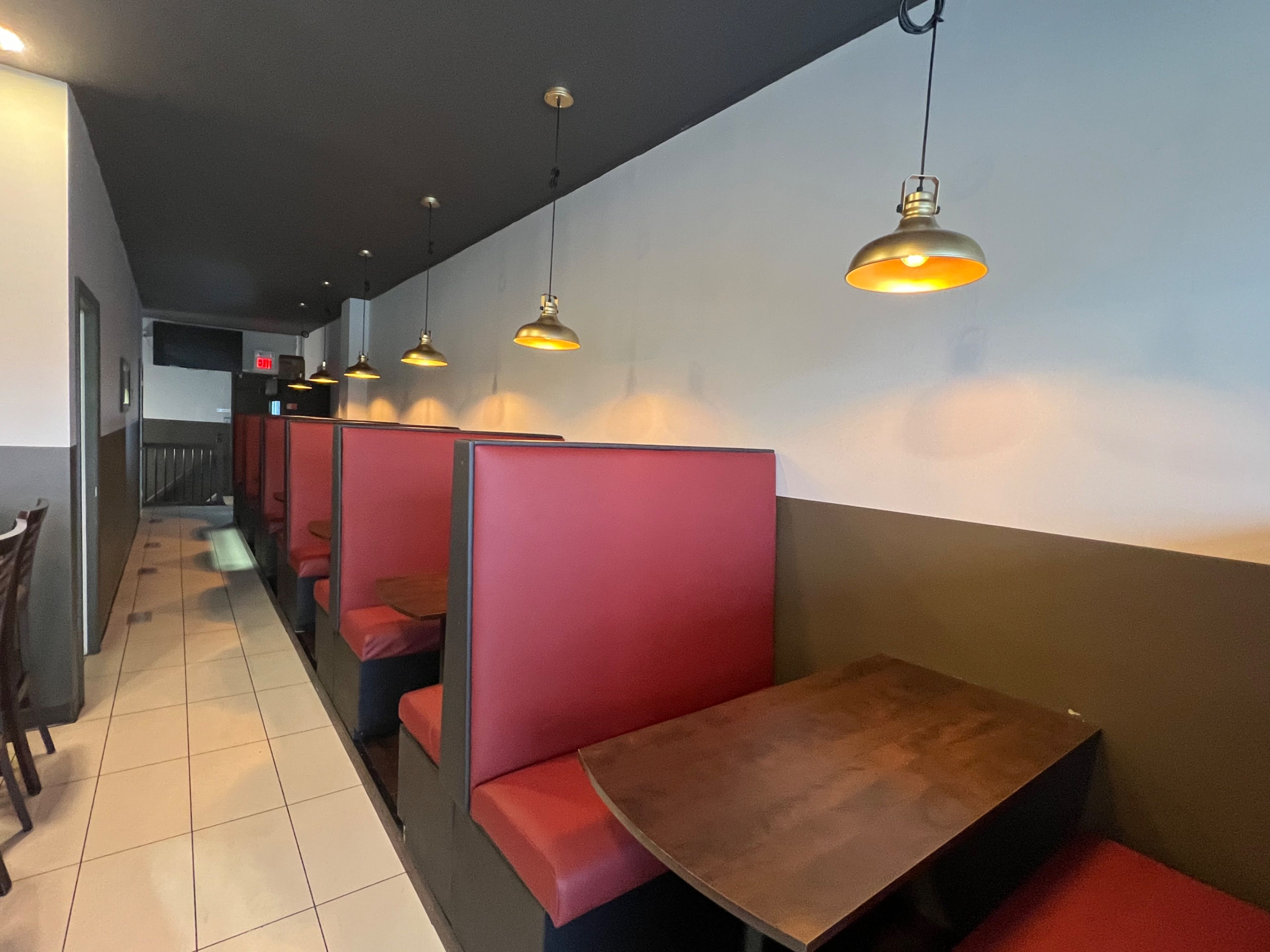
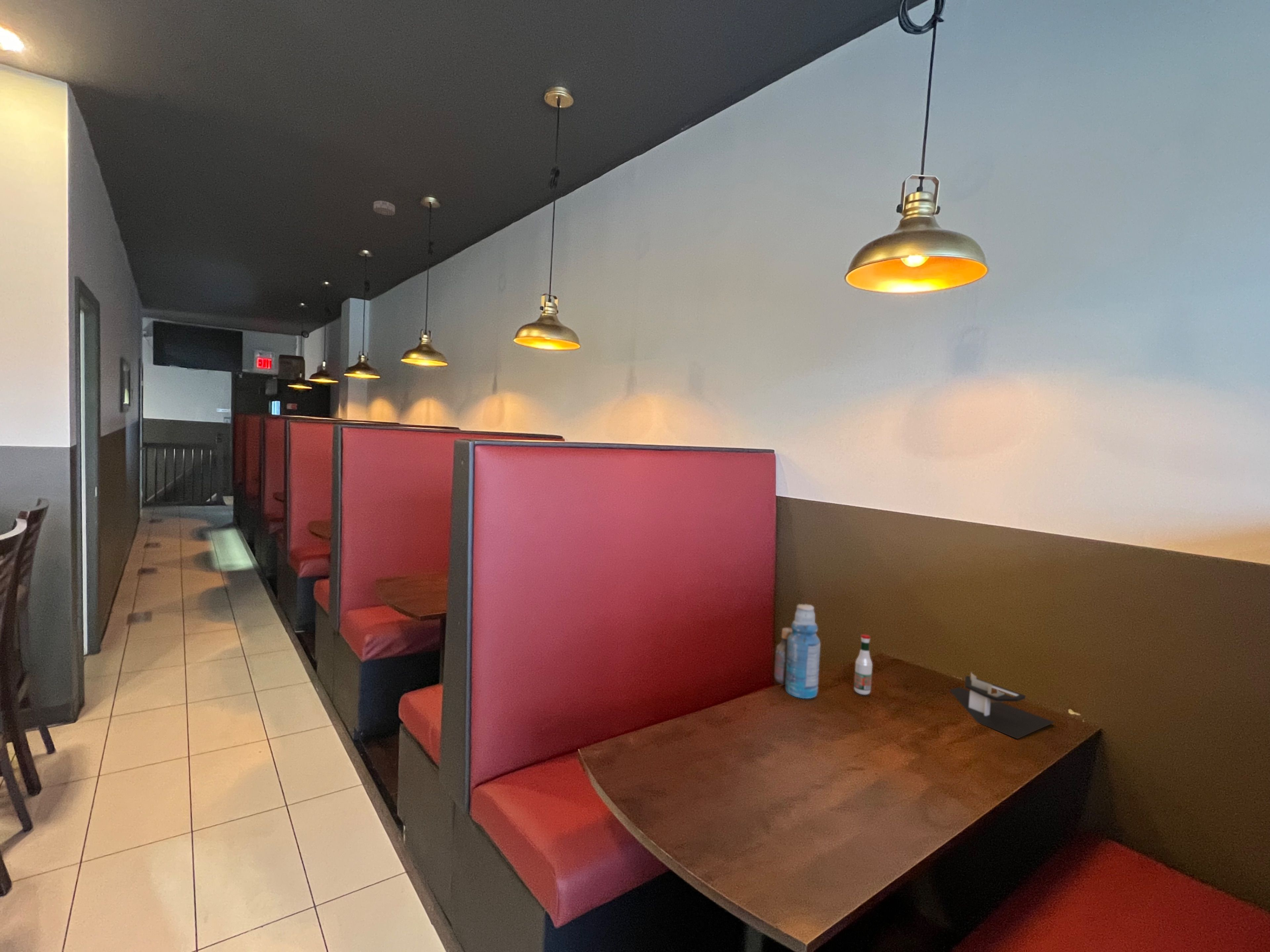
+ bottle [774,604,821,699]
+ tabasco sauce [854,634,873,695]
+ napkin holder [949,670,1055,739]
+ smoke detector [373,200,395,216]
